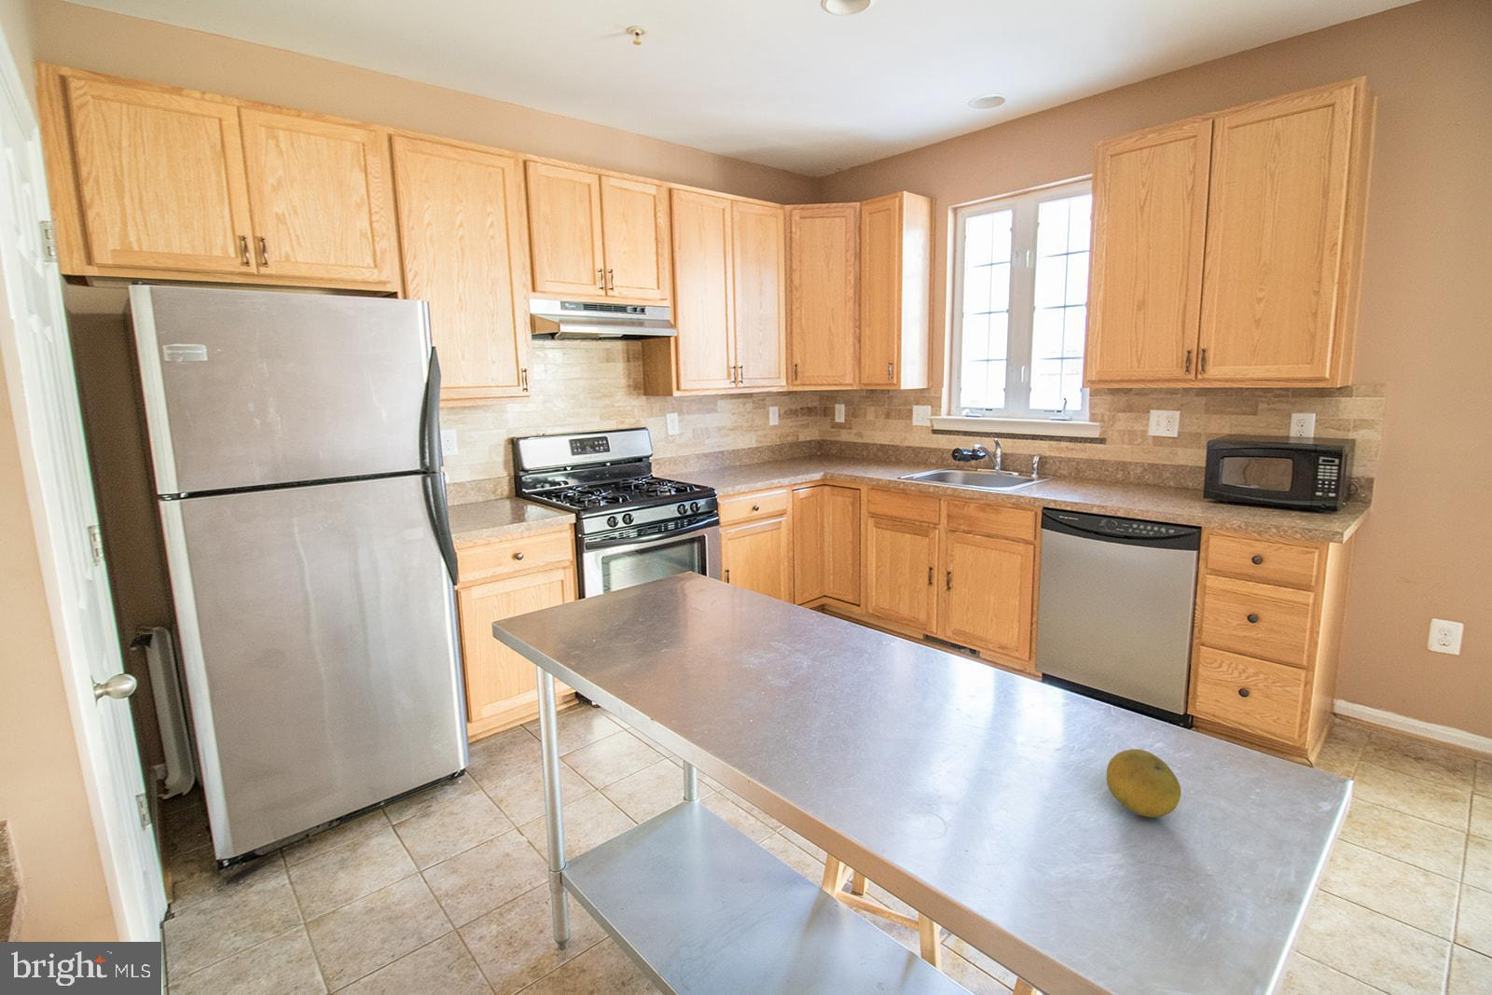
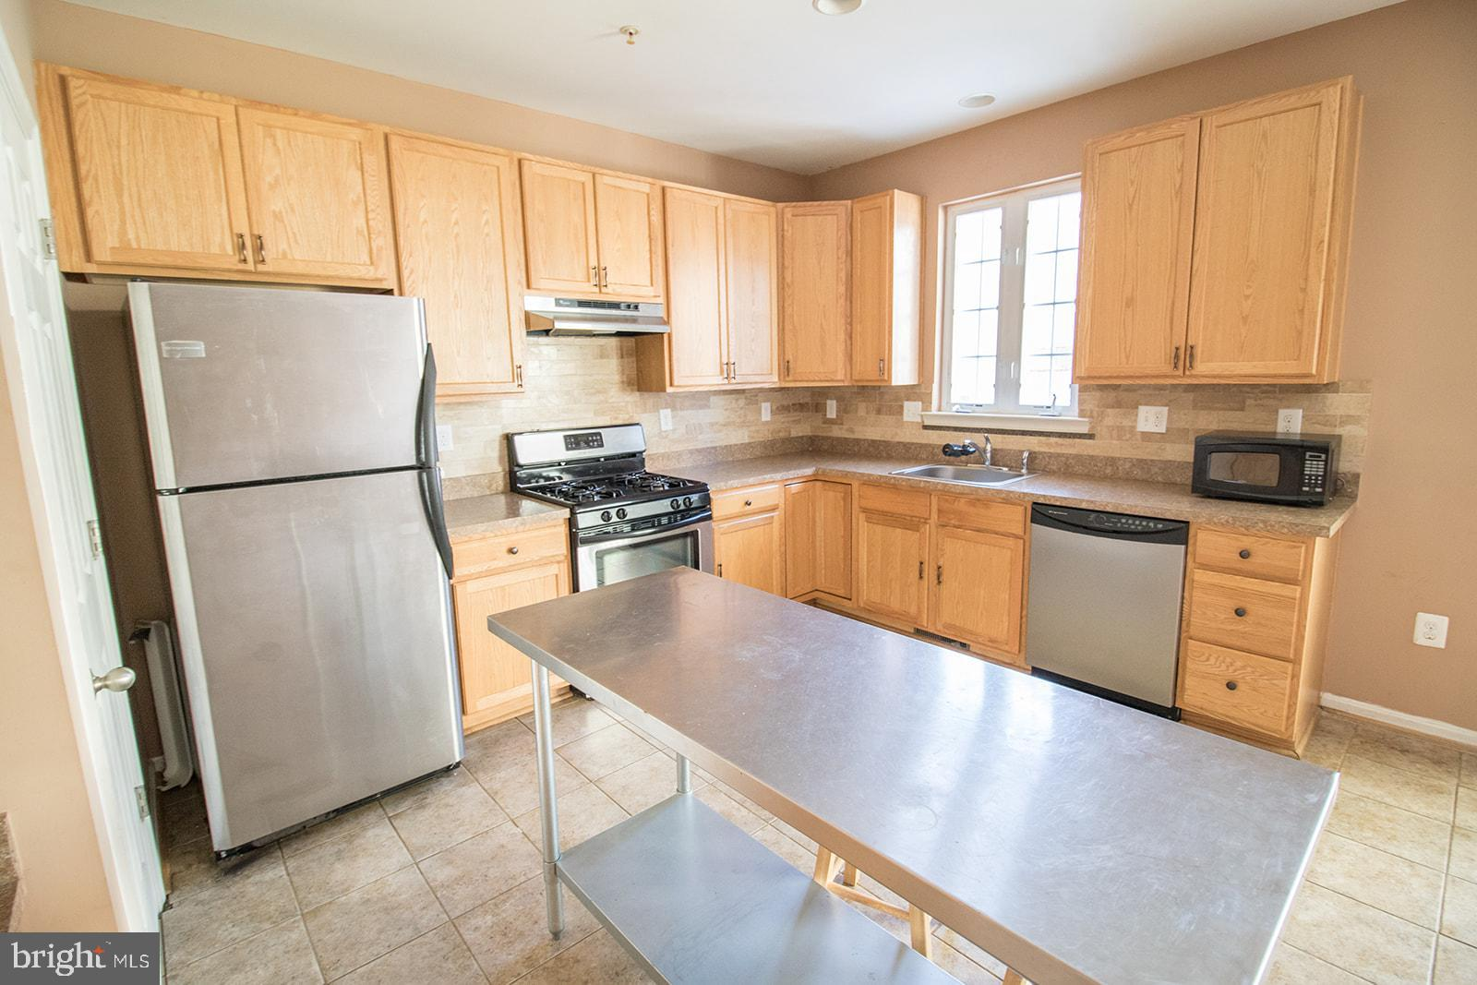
- fruit [1106,747,1181,818]
